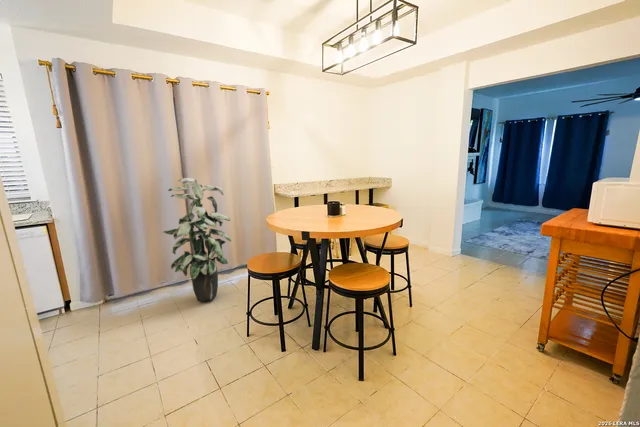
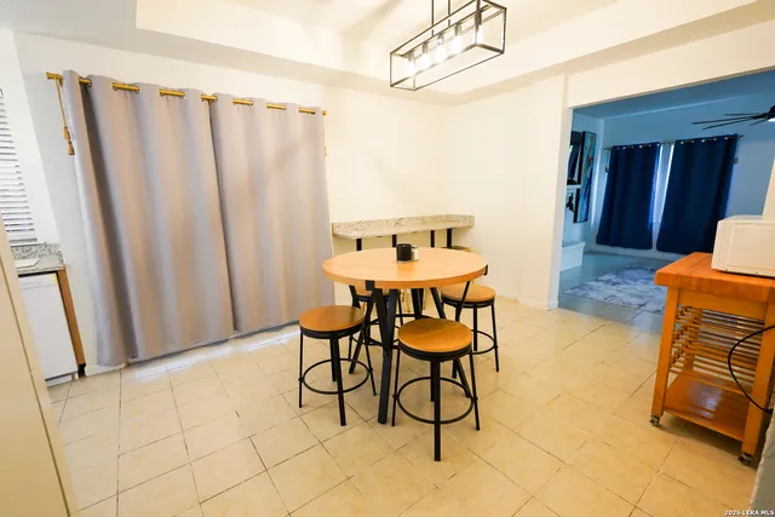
- indoor plant [162,177,232,302]
